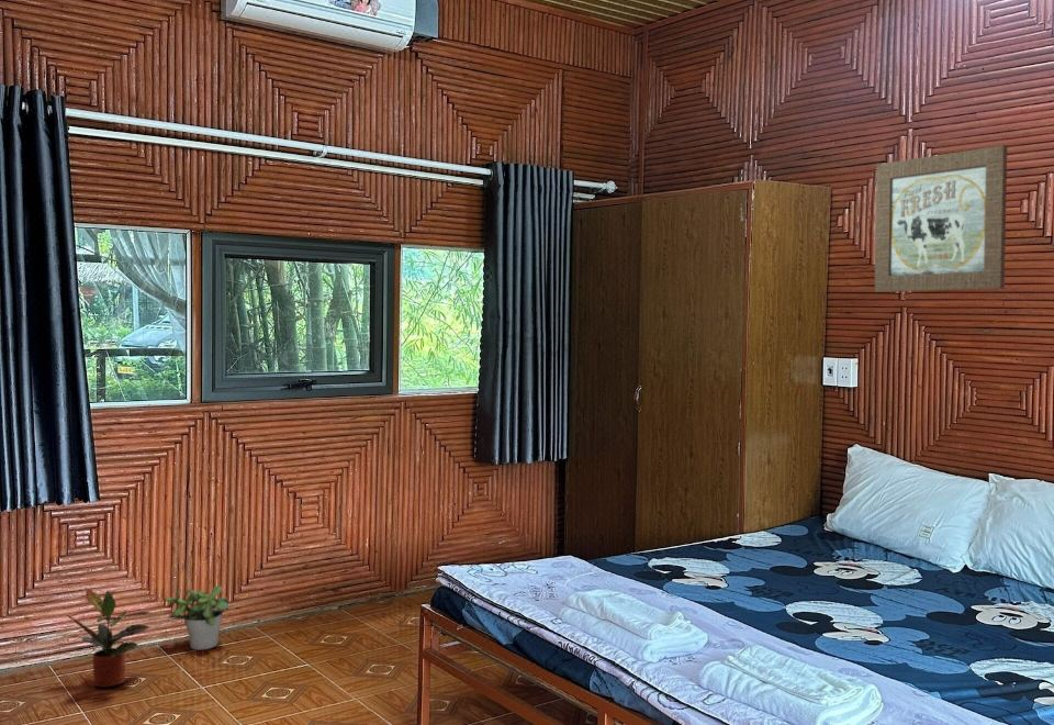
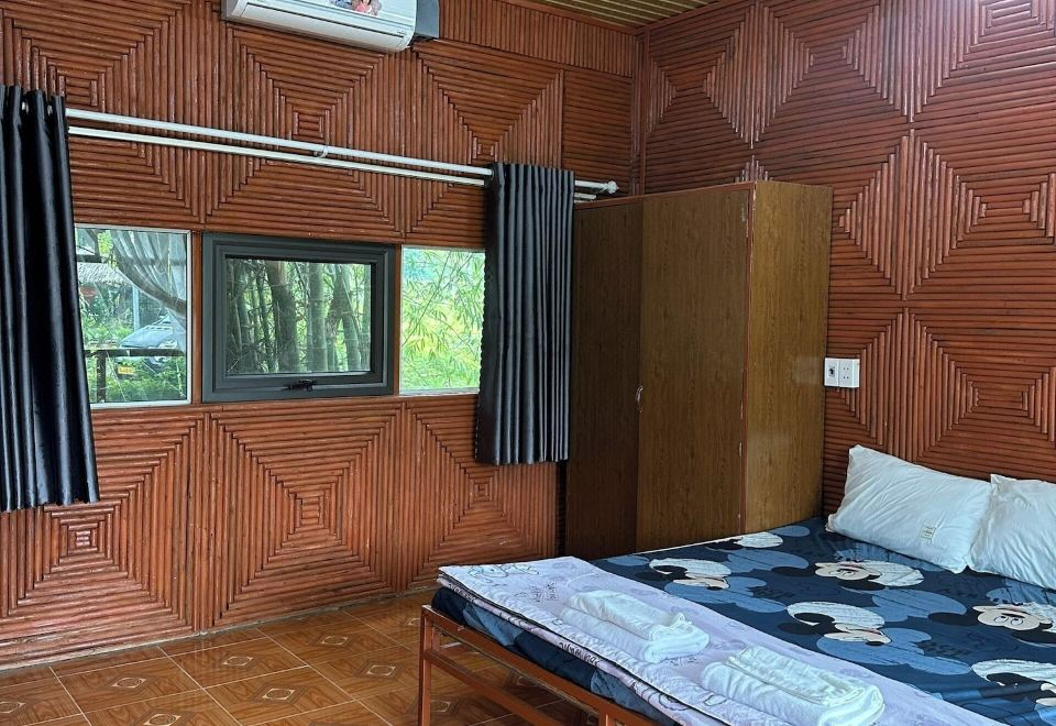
- potted plant [164,584,229,651]
- potted plant [65,587,153,689]
- wall art [874,144,1009,293]
